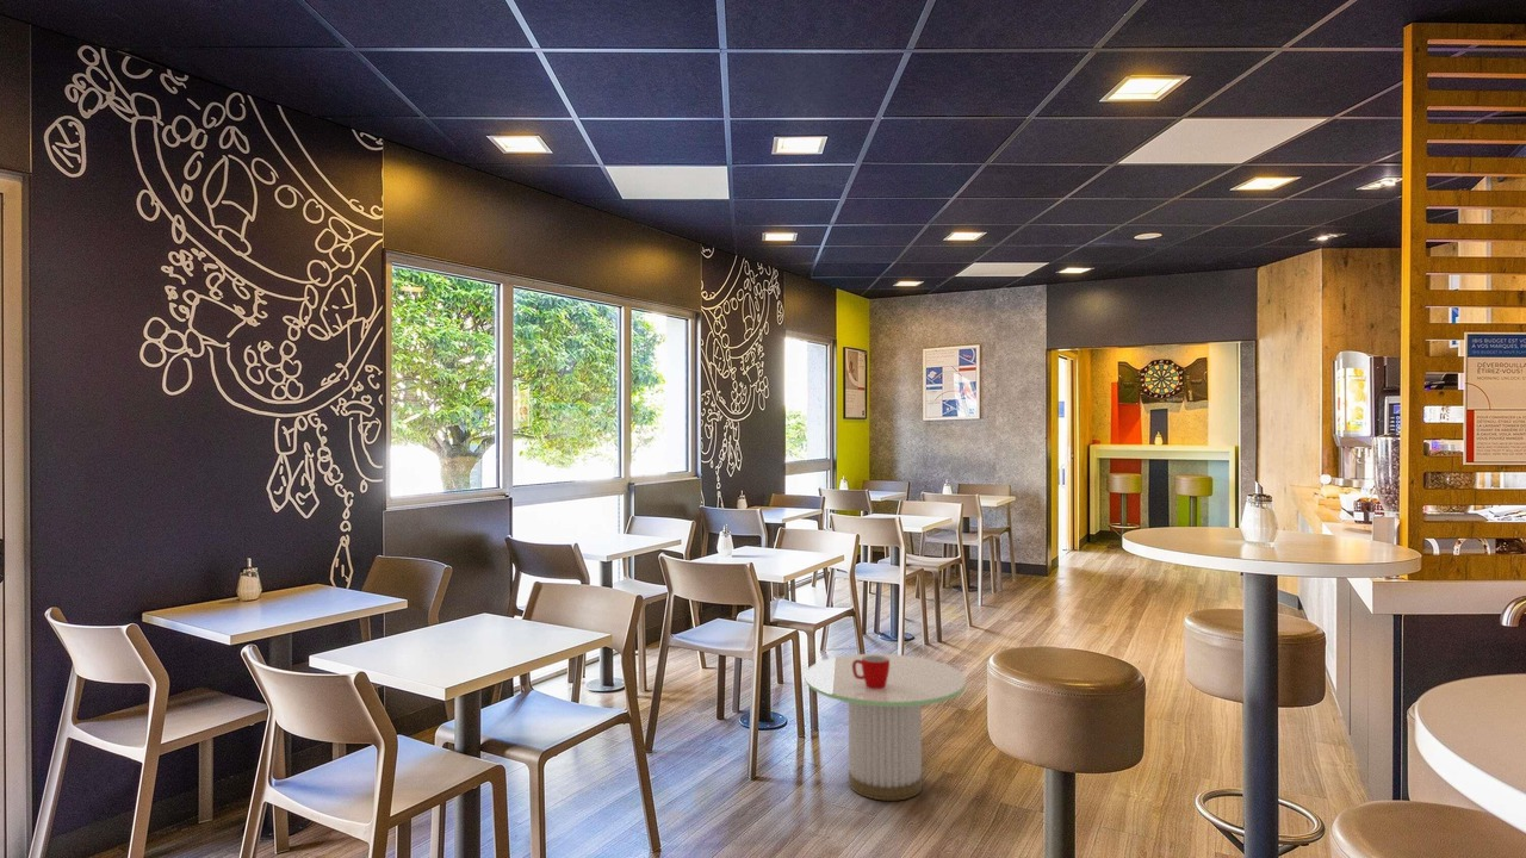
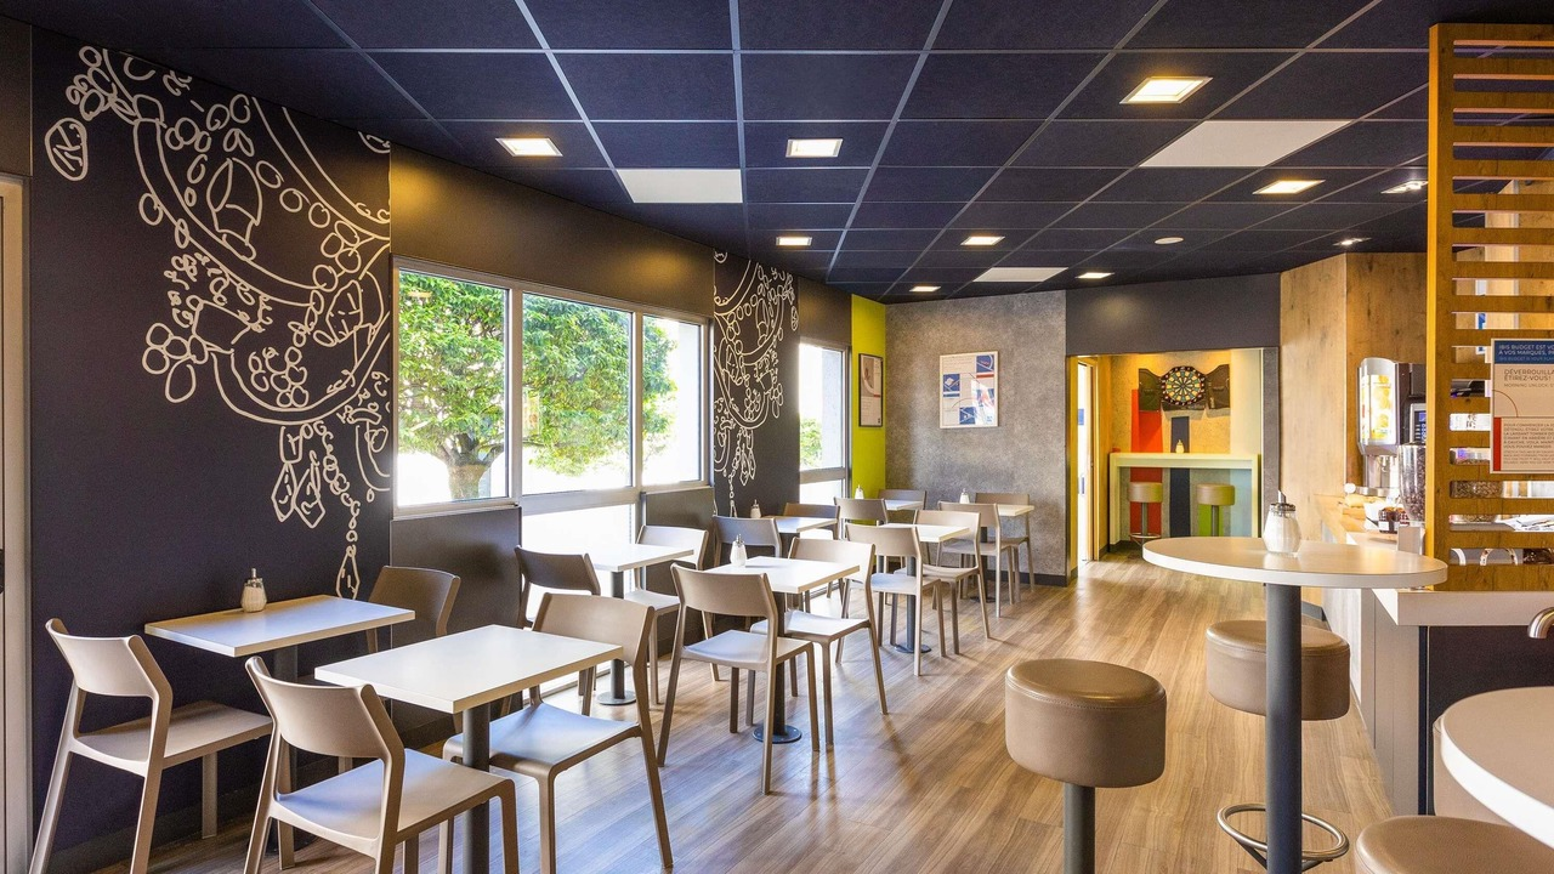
- mug [852,655,889,689]
- side table [805,653,967,802]
